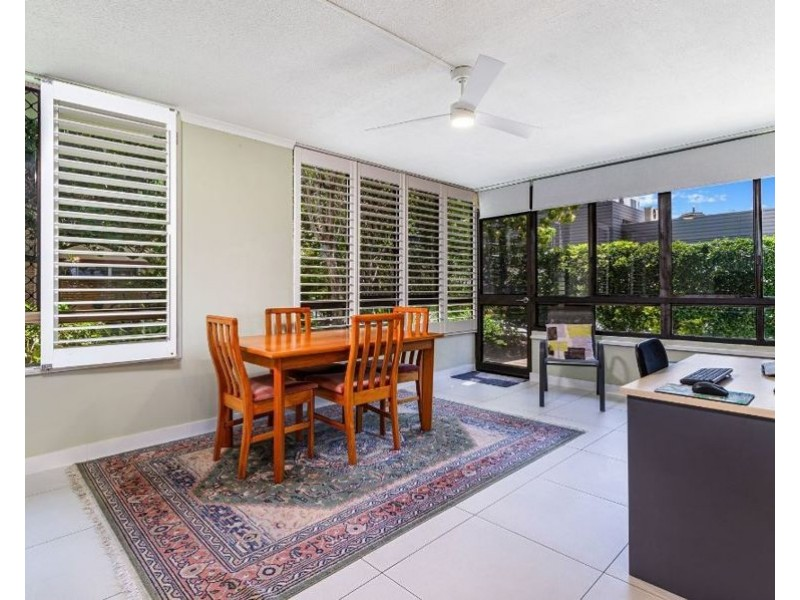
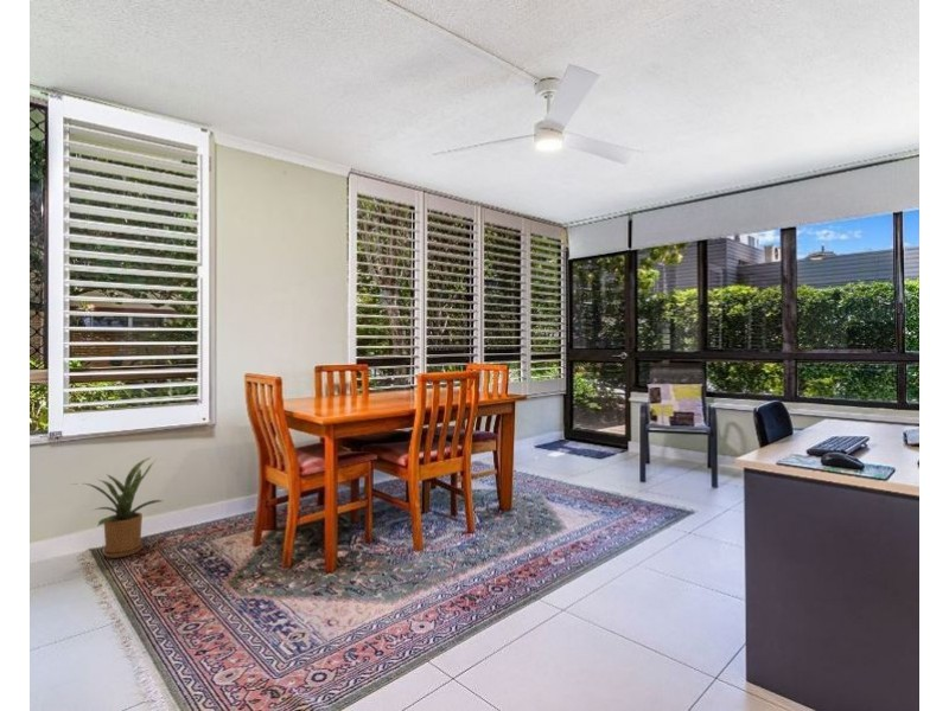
+ house plant [71,456,164,559]
